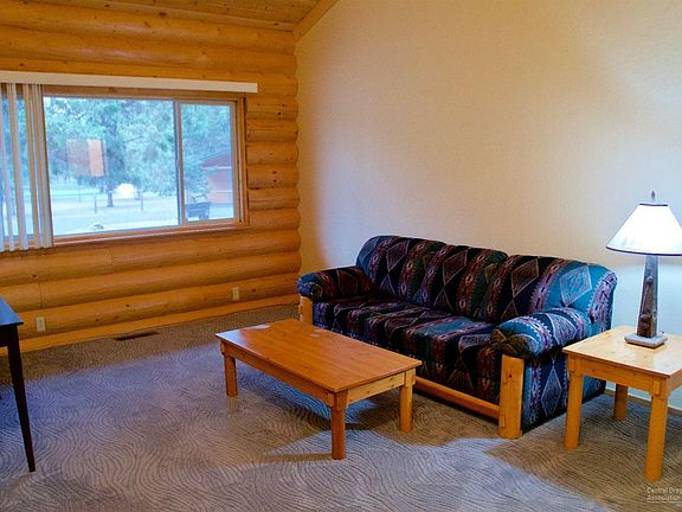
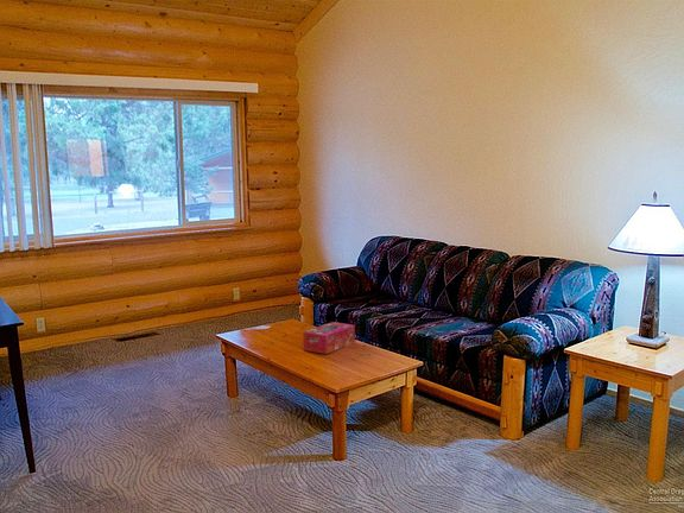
+ tissue box [302,321,356,355]
